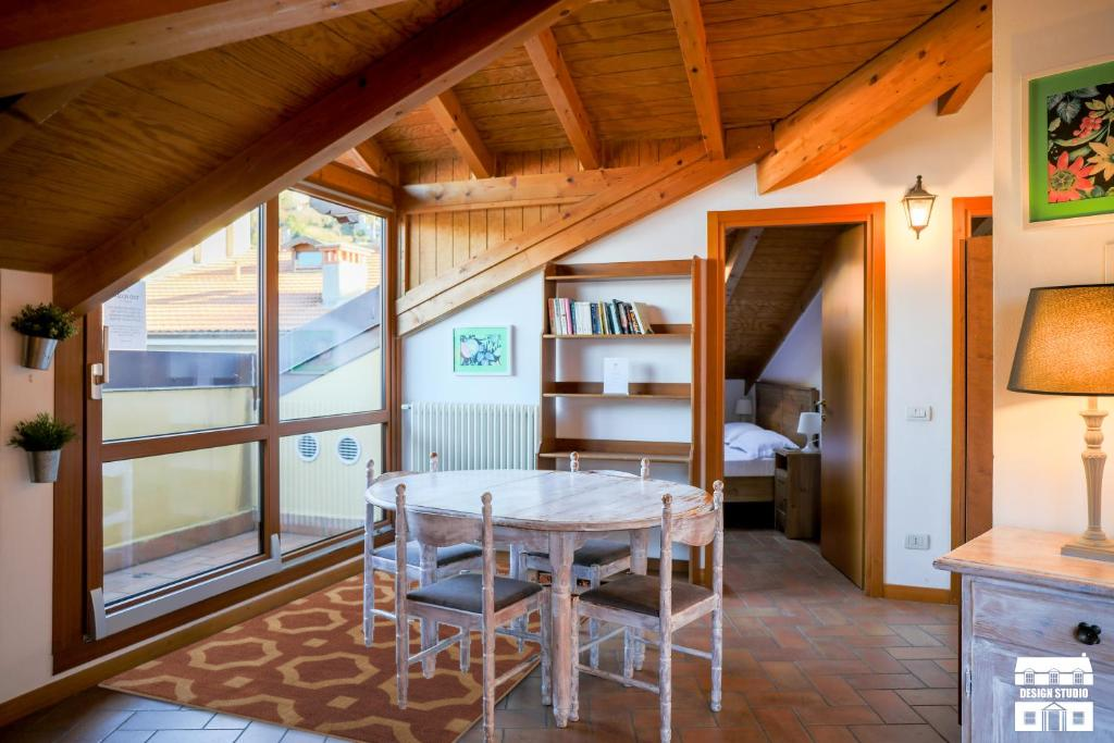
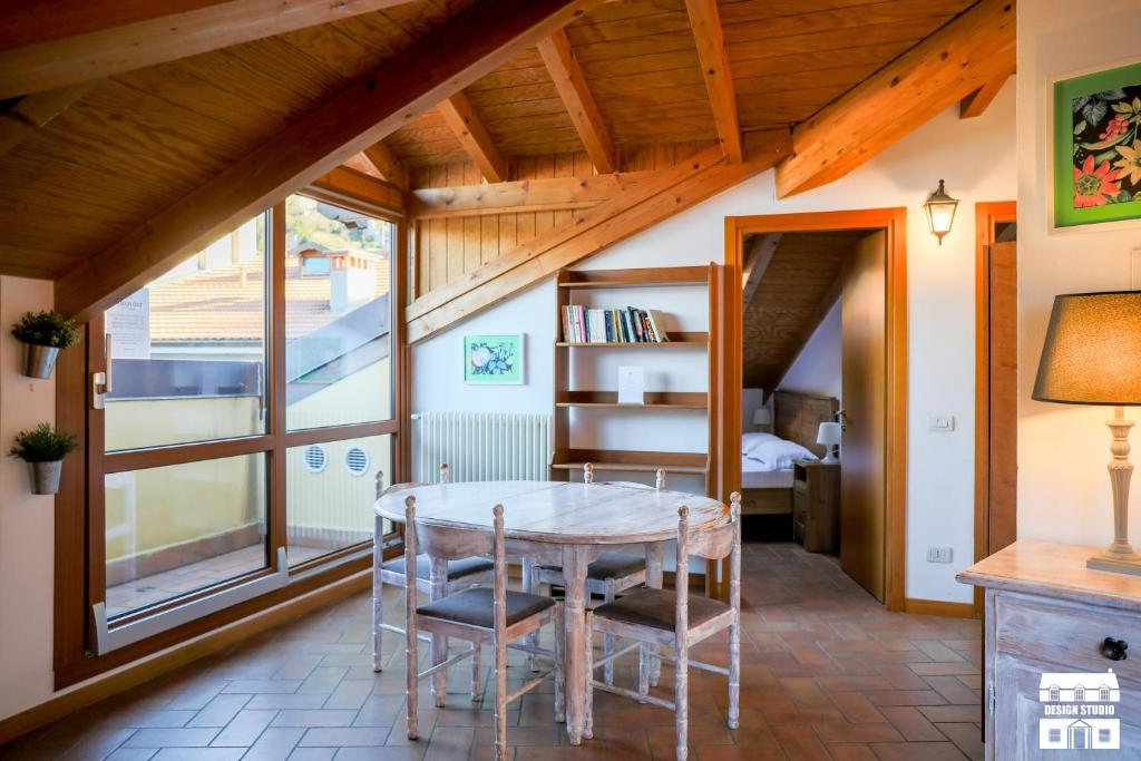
- rug [97,560,591,743]
